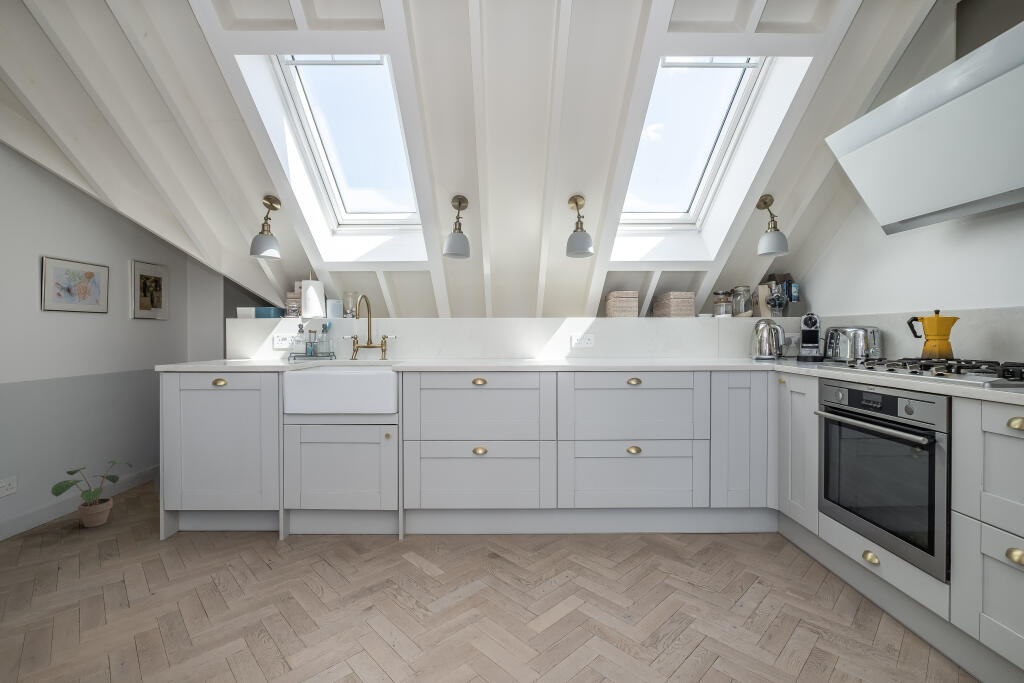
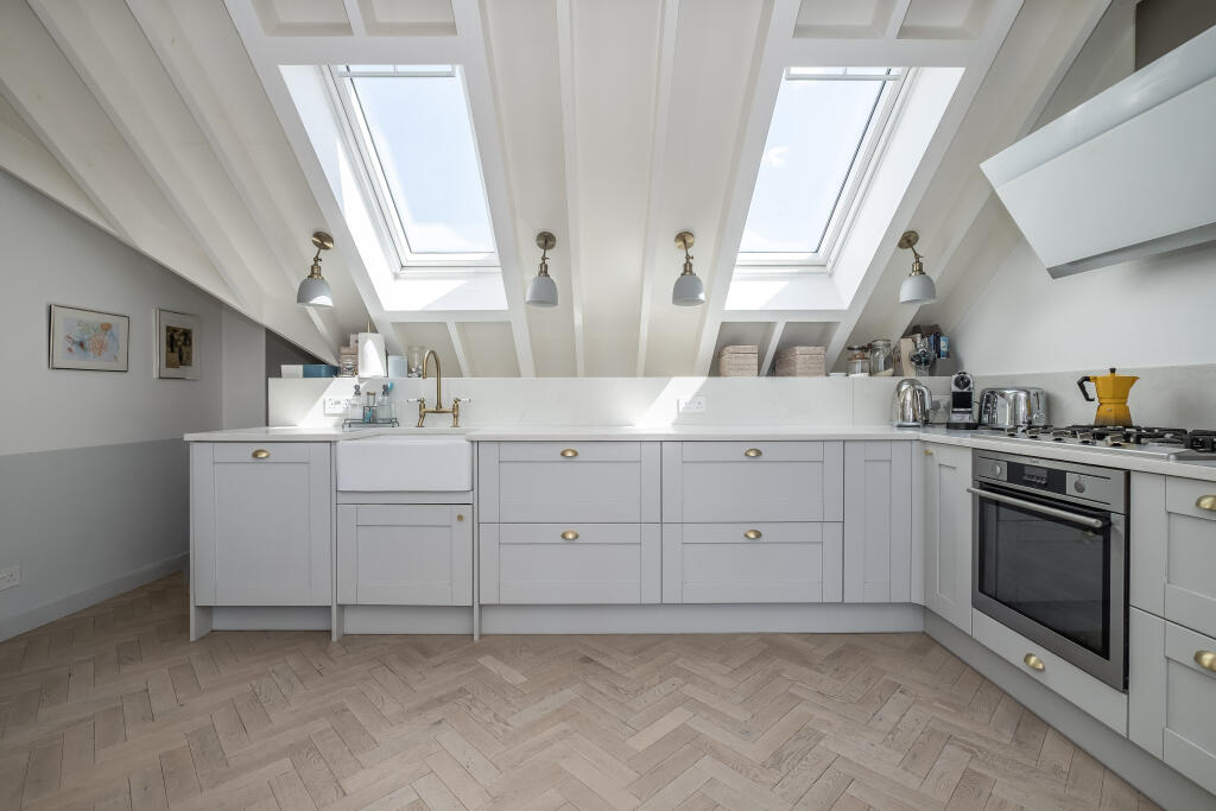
- potted plant [50,459,134,528]
